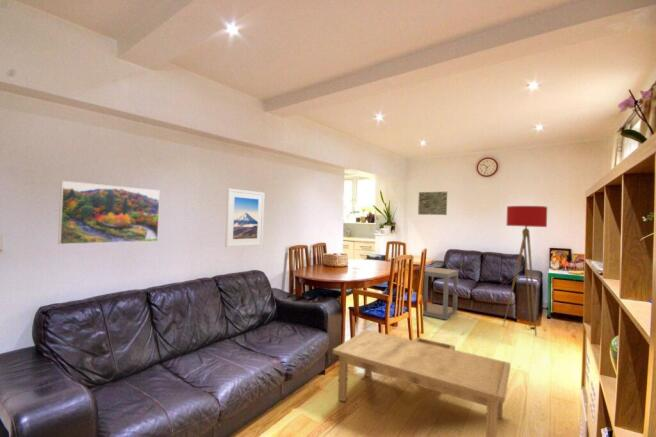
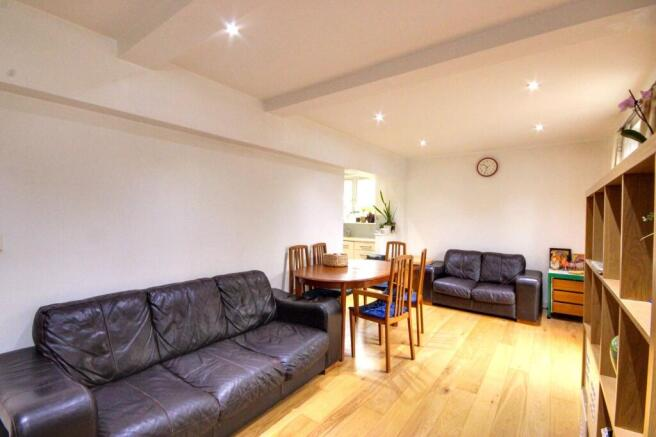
- side table [422,266,459,321]
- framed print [57,180,161,245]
- floor lamp [502,205,548,336]
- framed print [224,188,265,248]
- wall art [417,191,448,216]
- coffee table [332,329,511,437]
